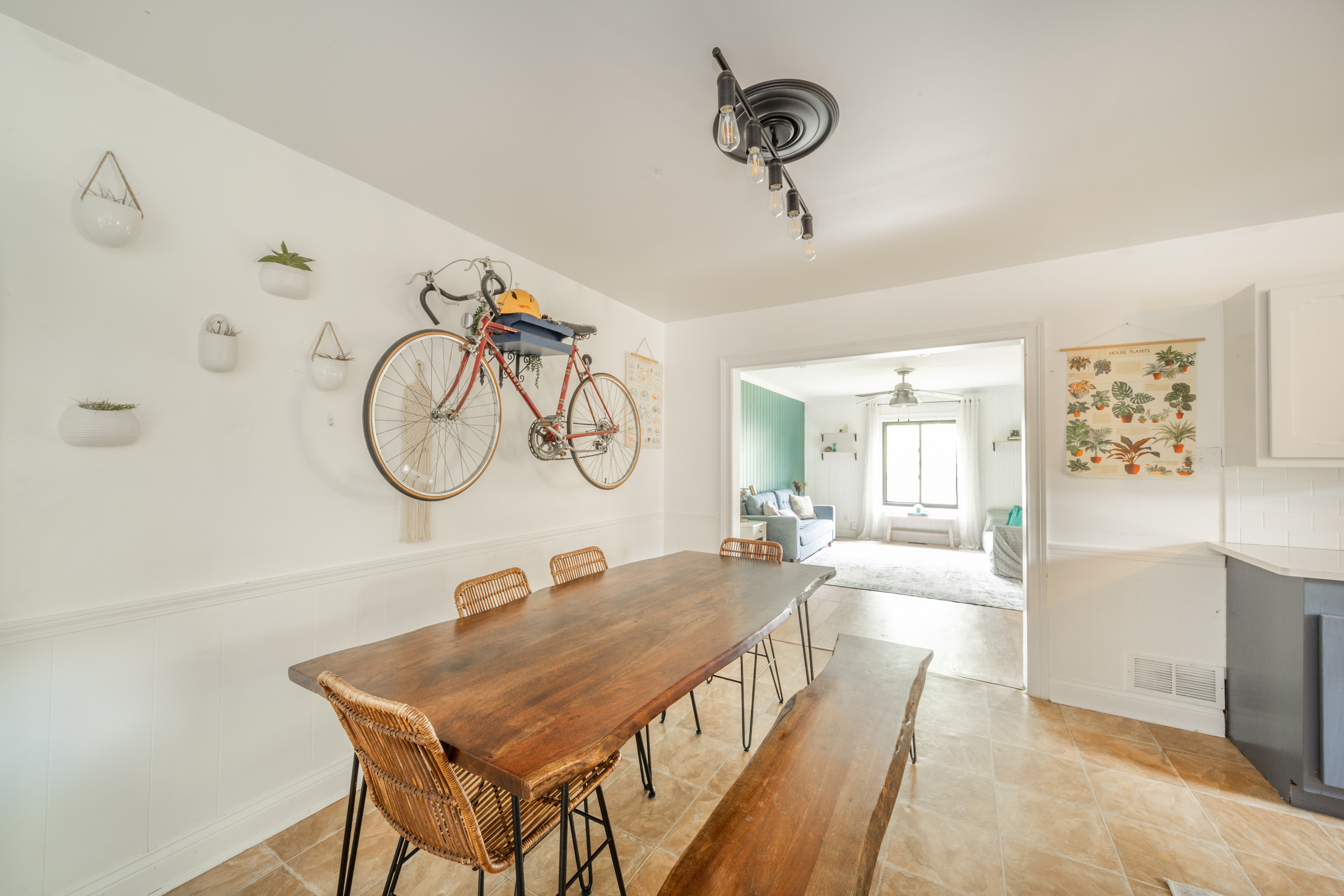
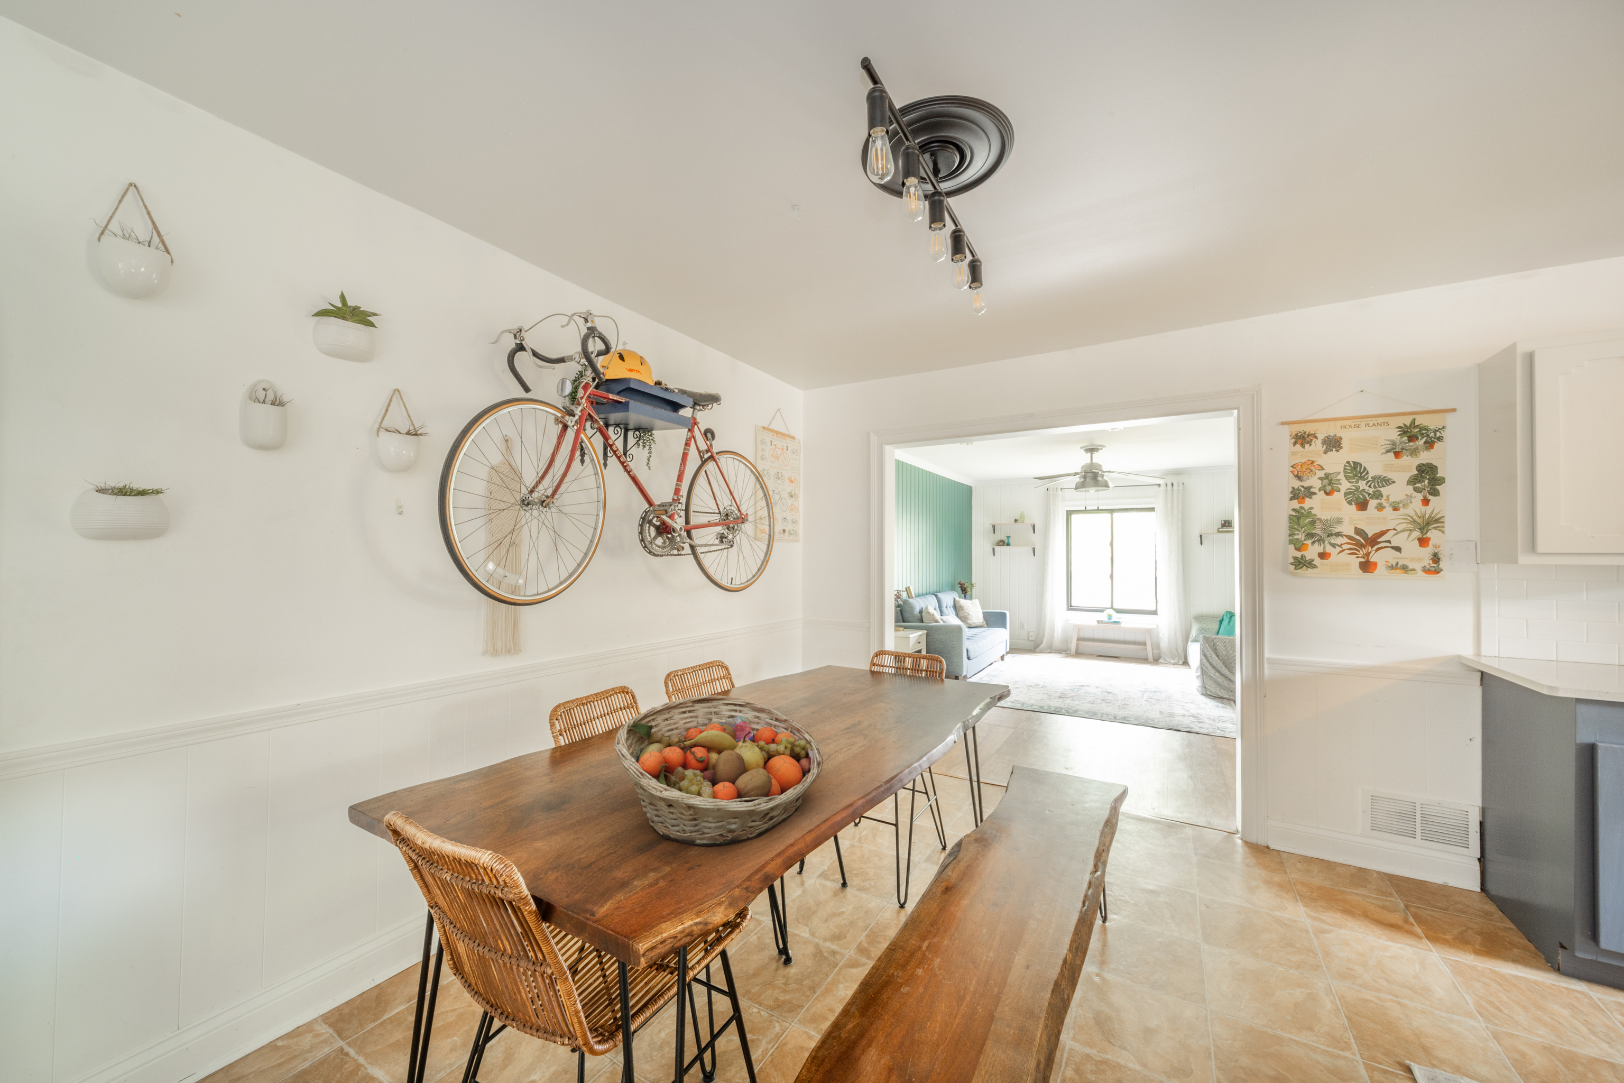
+ fruit basket [614,695,824,846]
